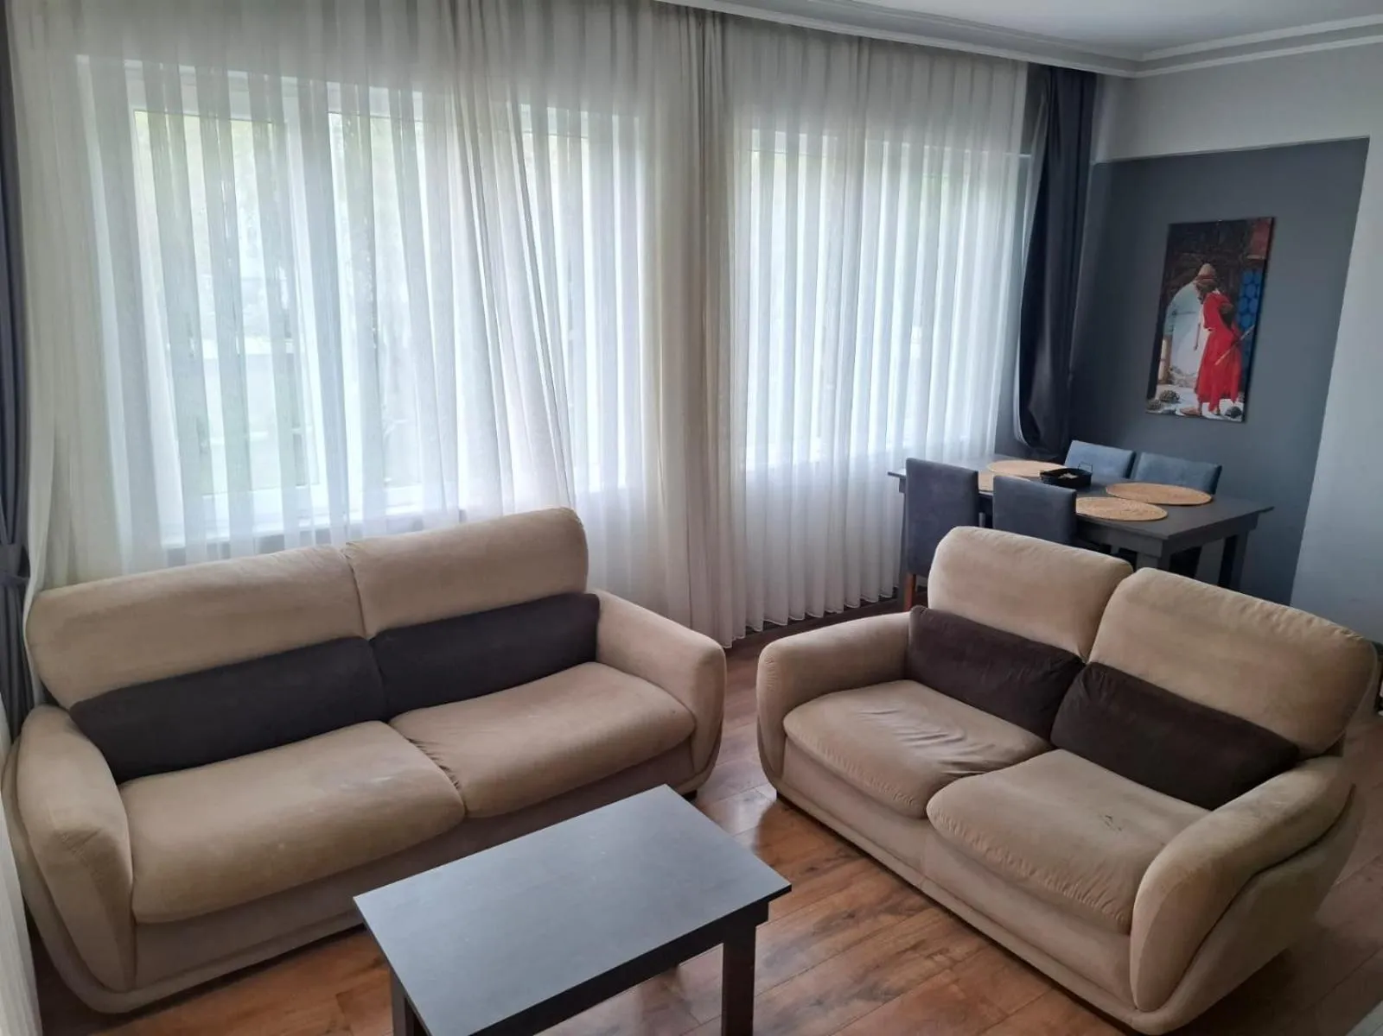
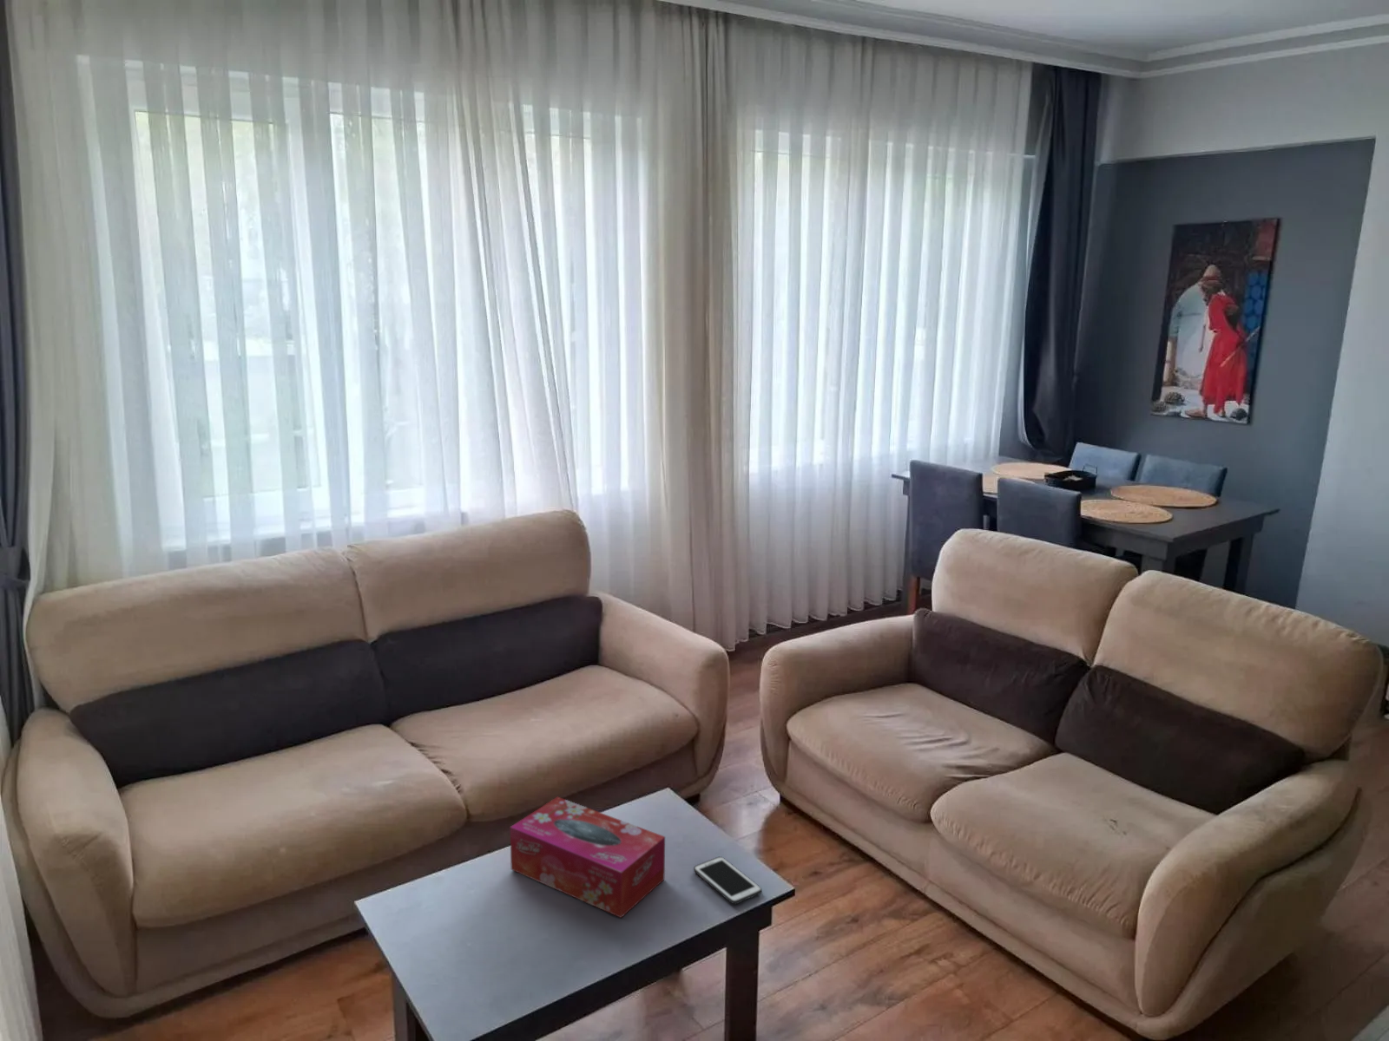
+ tissue box [510,796,666,919]
+ cell phone [692,855,763,905]
